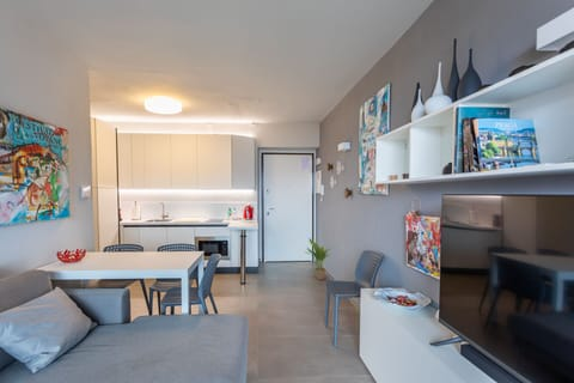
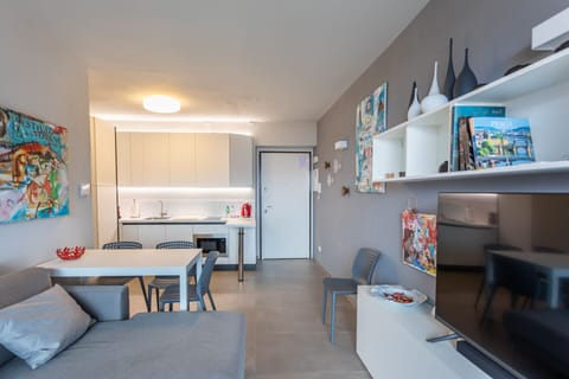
- potted plant [305,237,331,281]
